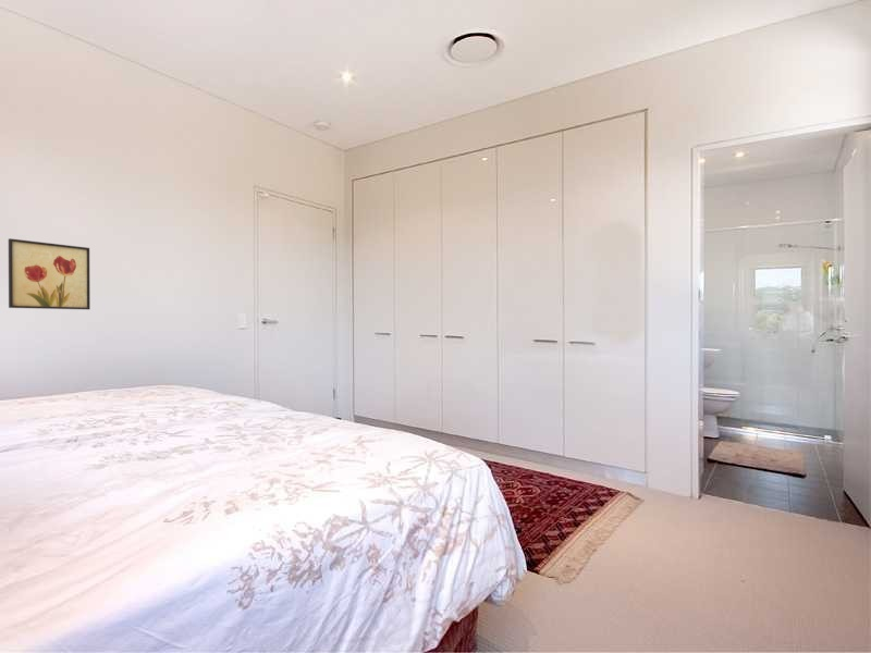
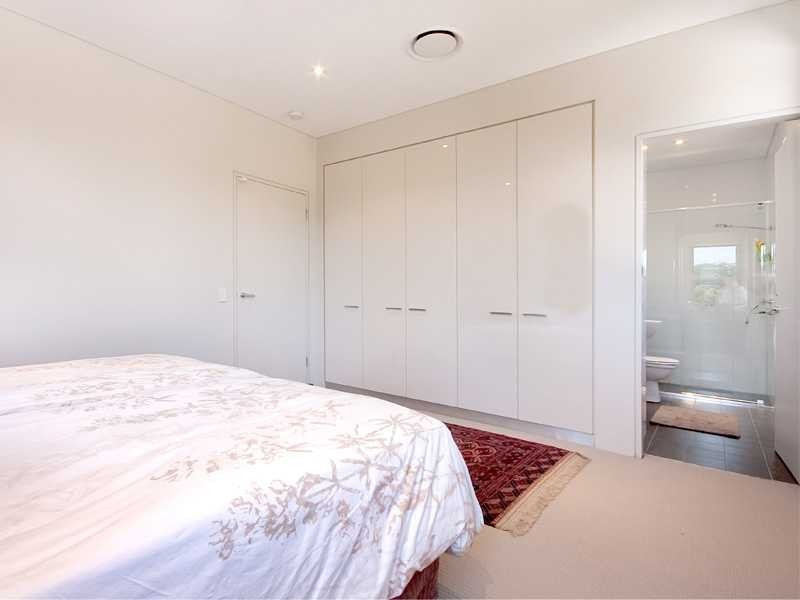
- wall art [8,237,91,310]
